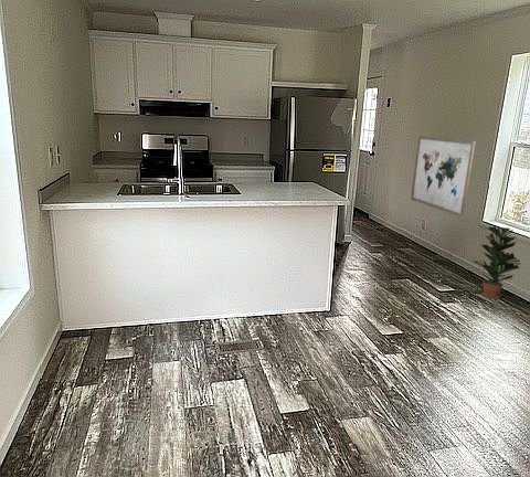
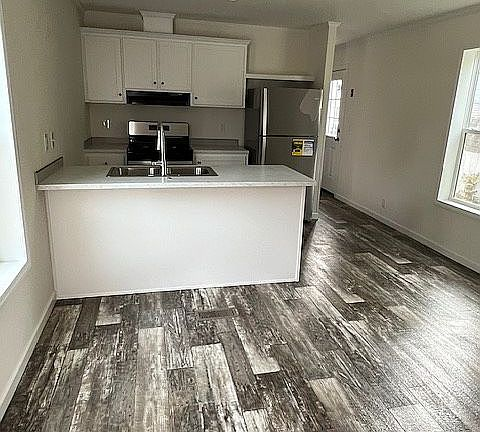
- wall art [410,135,477,219]
- potted plant [473,225,522,299]
